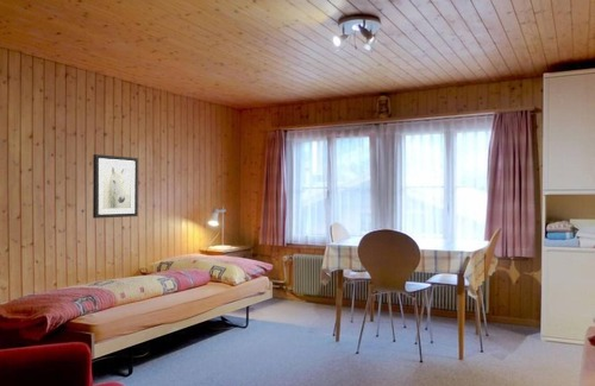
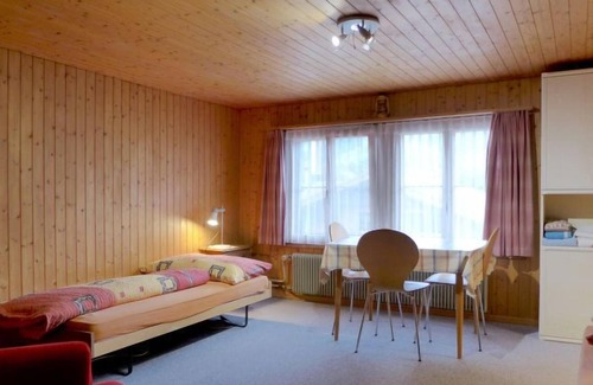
- wall art [92,153,139,220]
